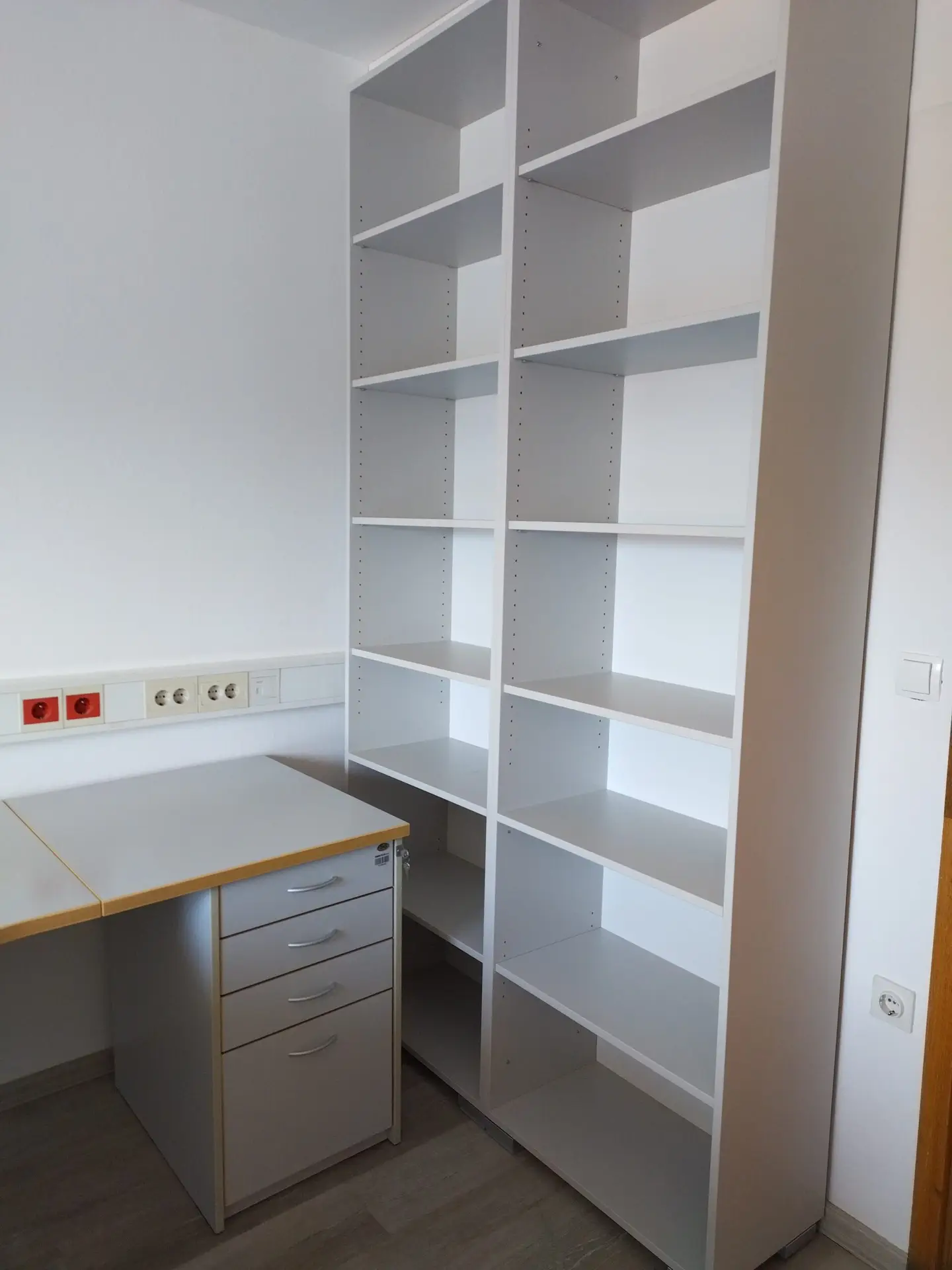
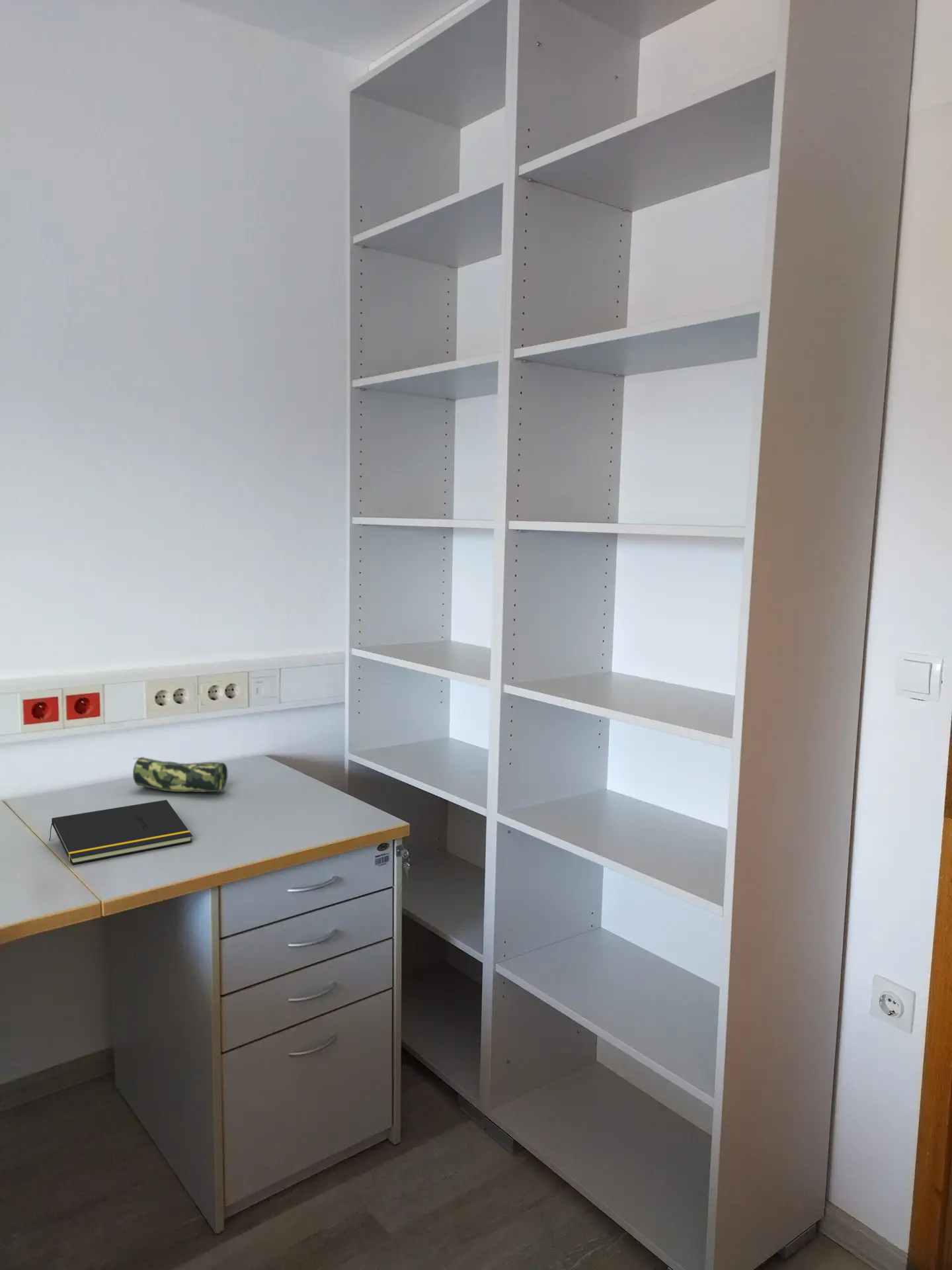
+ pencil case [132,756,228,792]
+ notepad [48,799,193,865]
